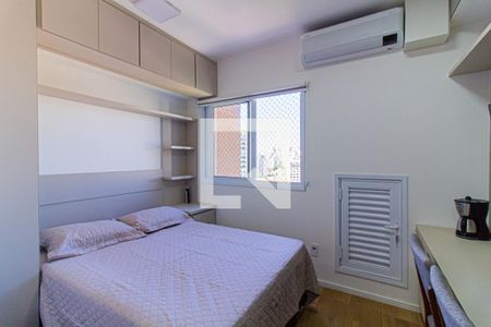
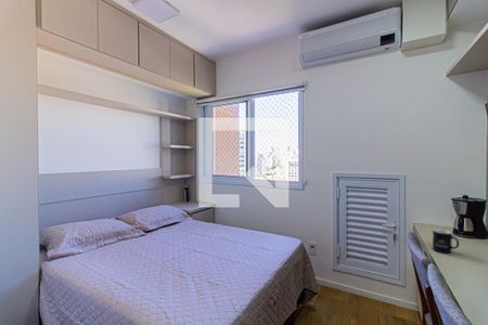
+ mug [432,229,460,255]
